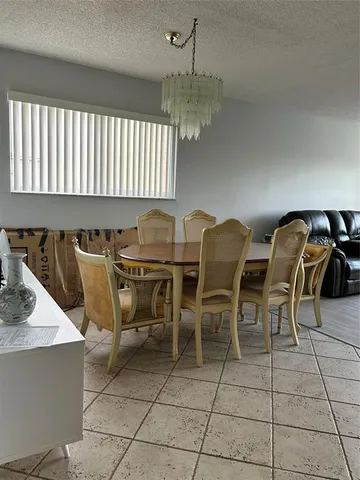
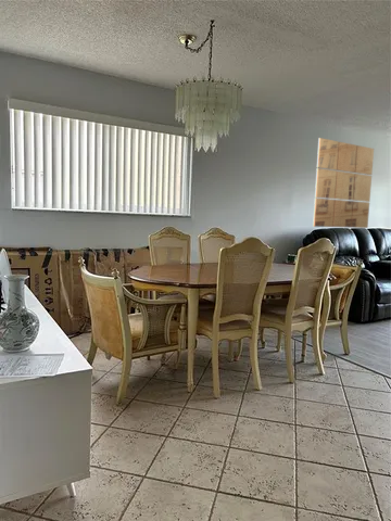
+ wall art [312,137,375,229]
